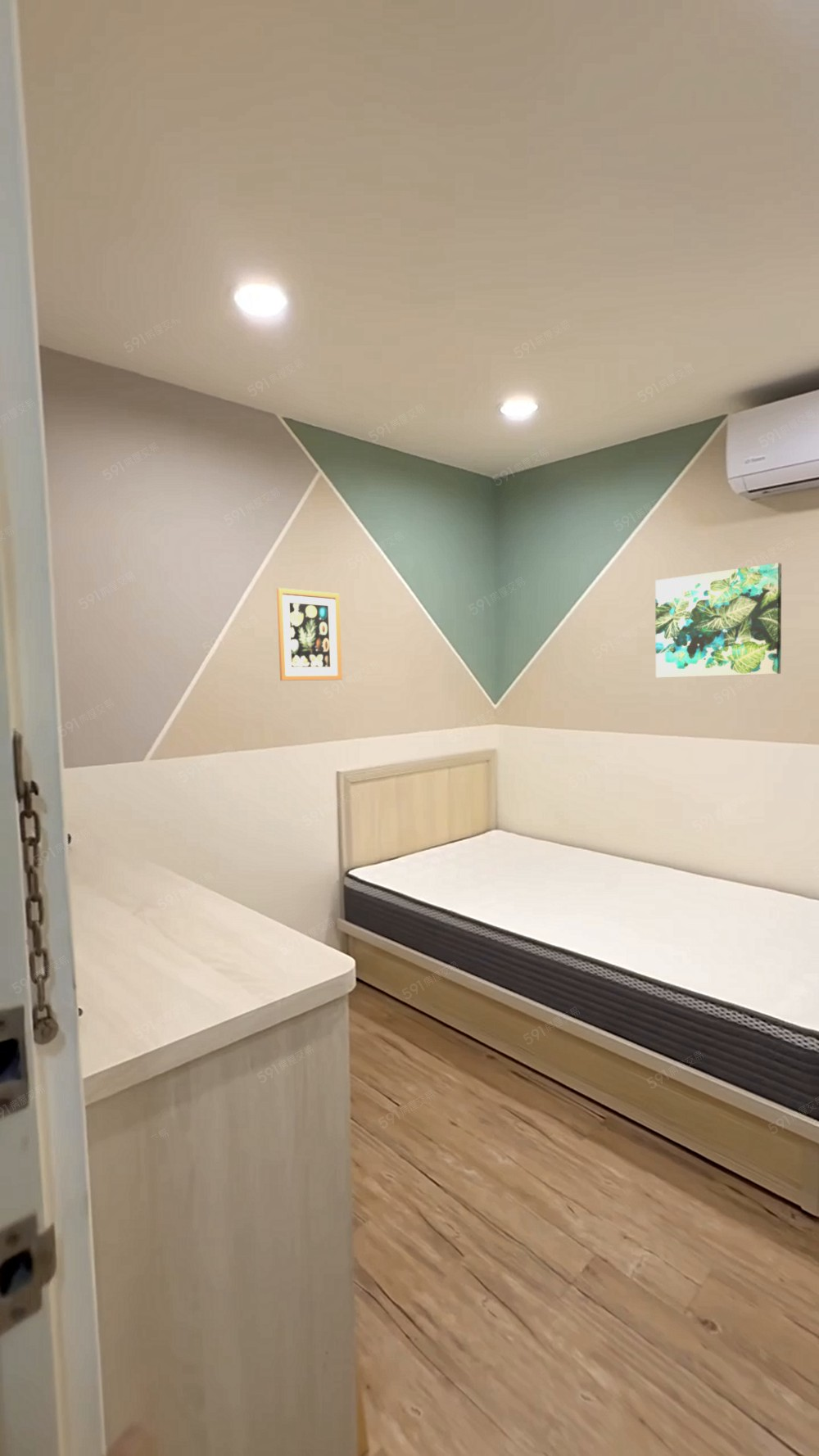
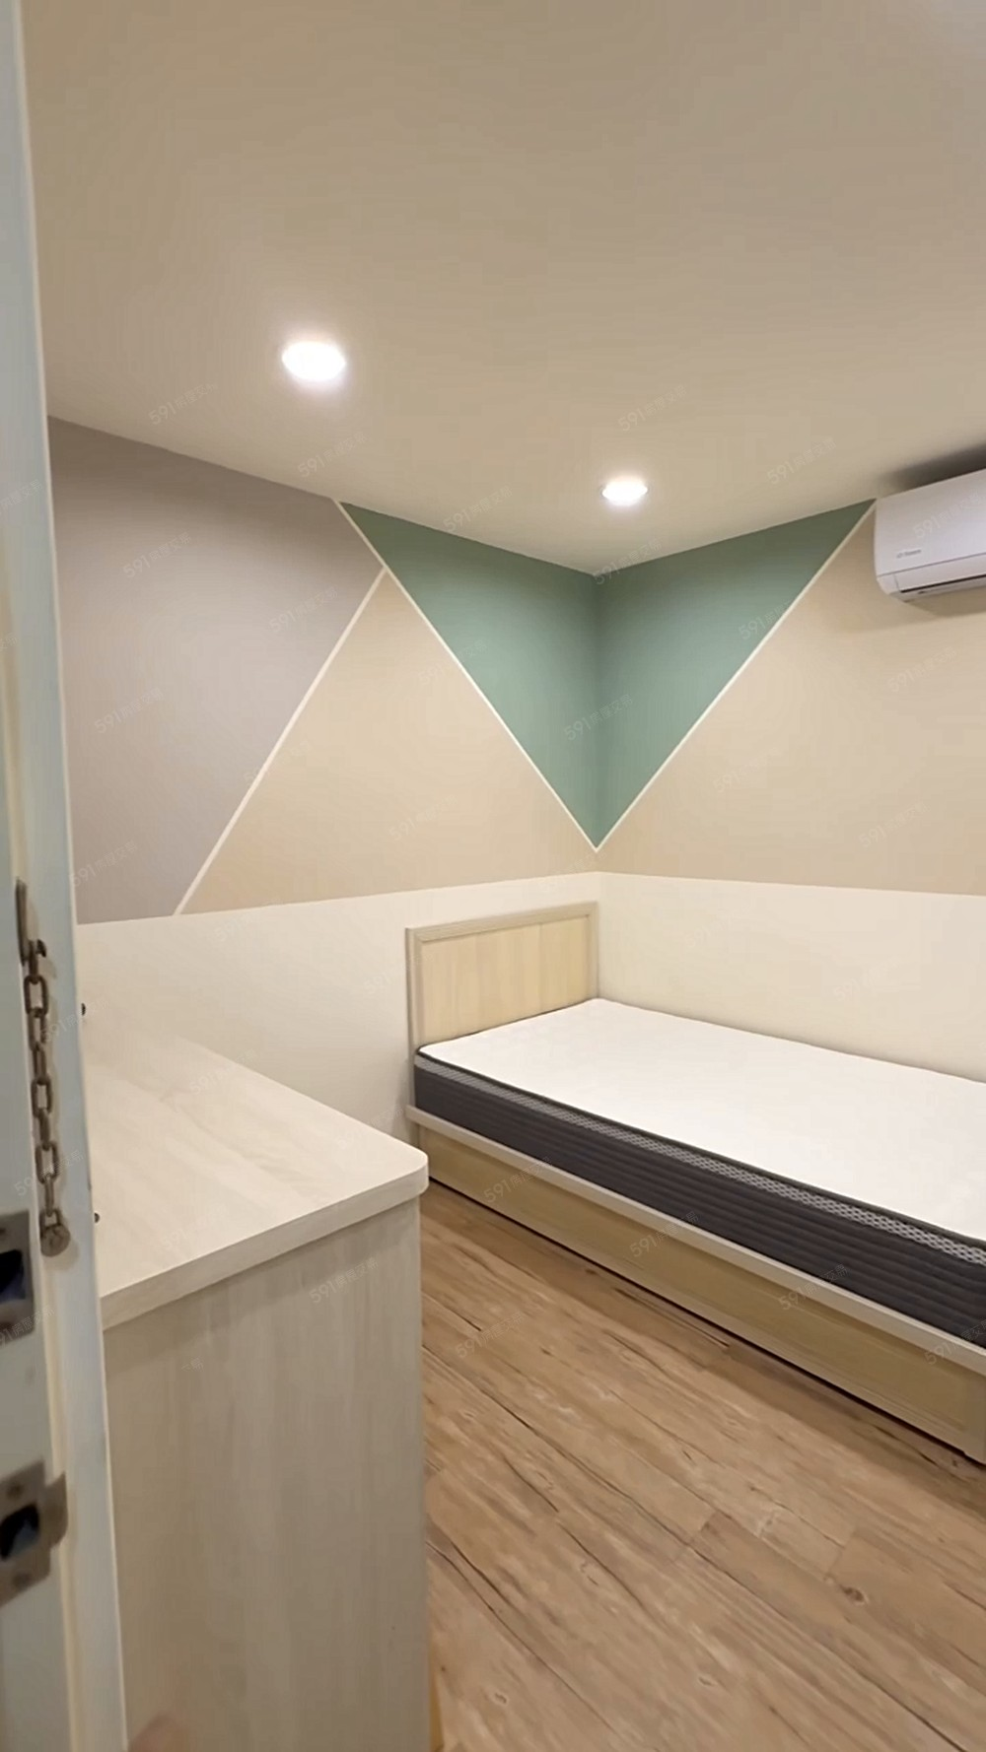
- wall art [276,587,343,681]
- wall art [654,562,782,678]
